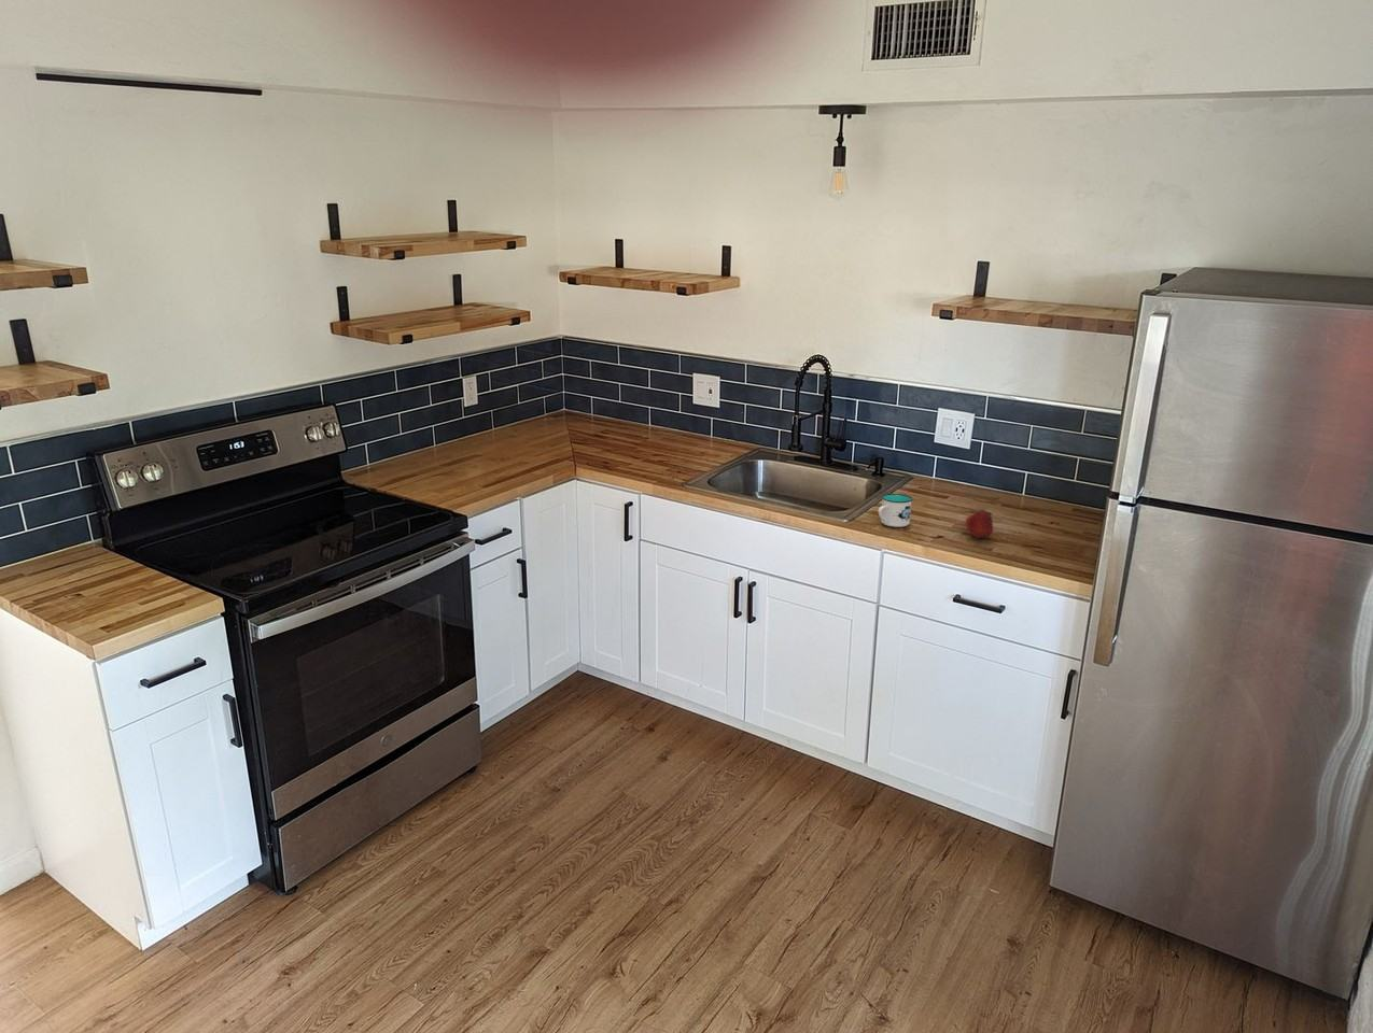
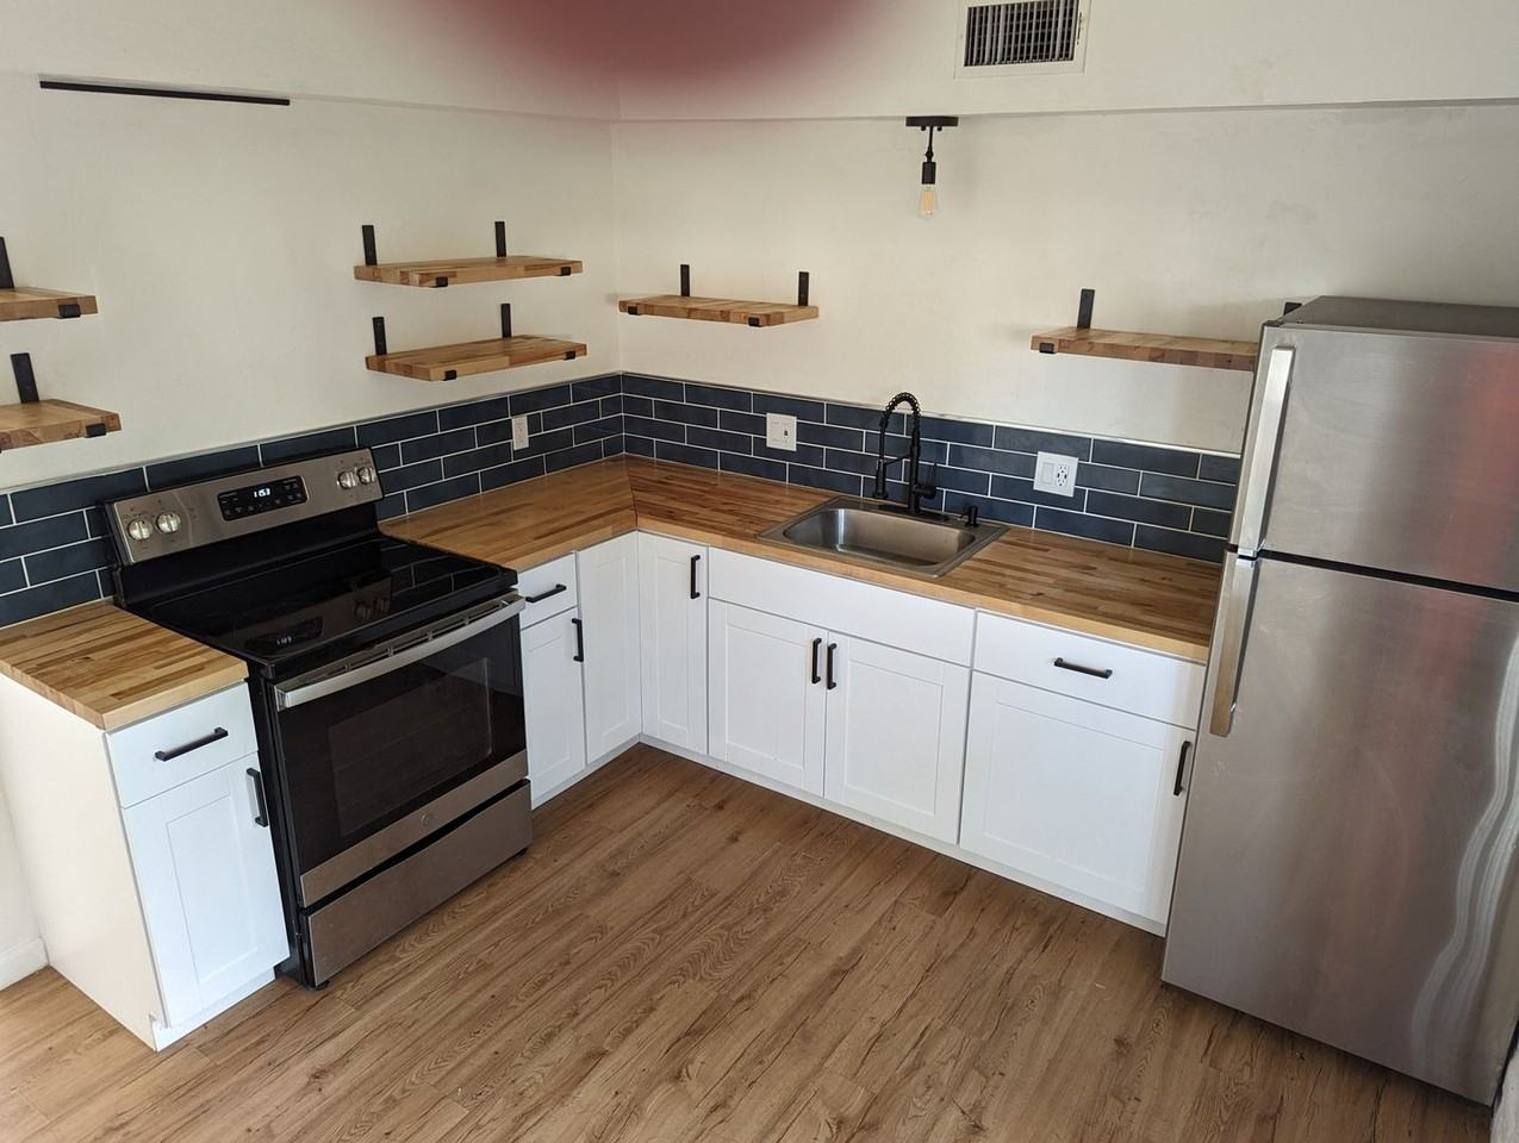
- apple [965,509,994,539]
- mug [878,493,913,528]
